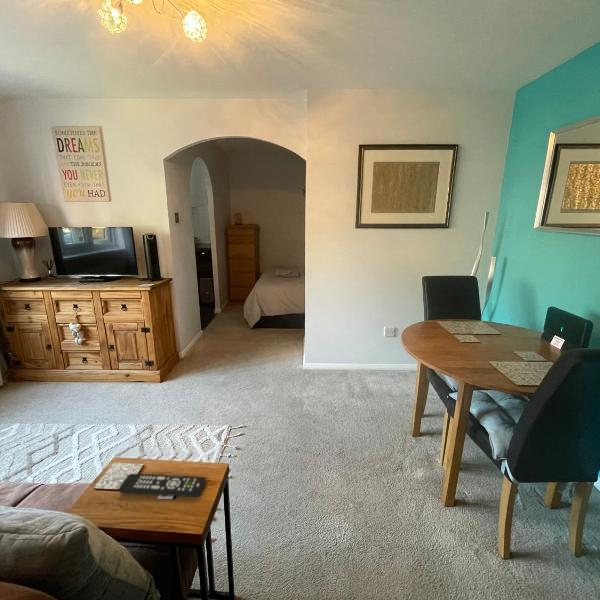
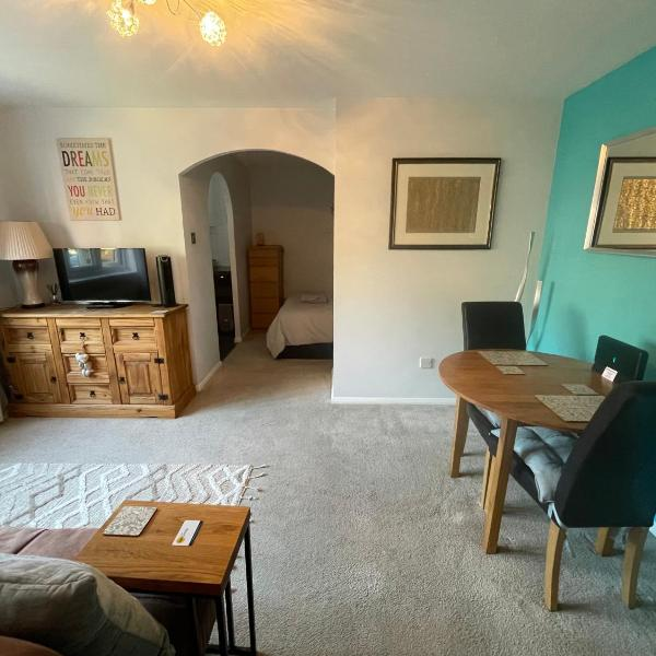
- remote control [118,473,207,498]
